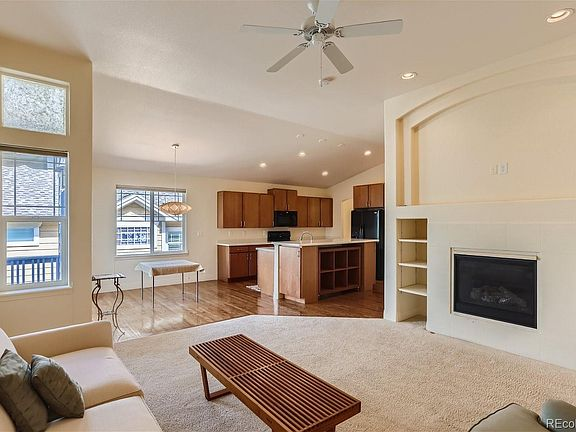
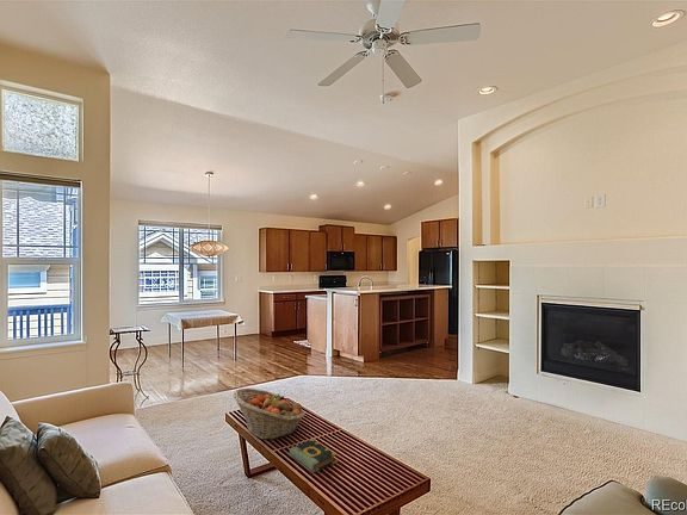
+ book [289,438,339,474]
+ fruit basket [233,387,307,440]
